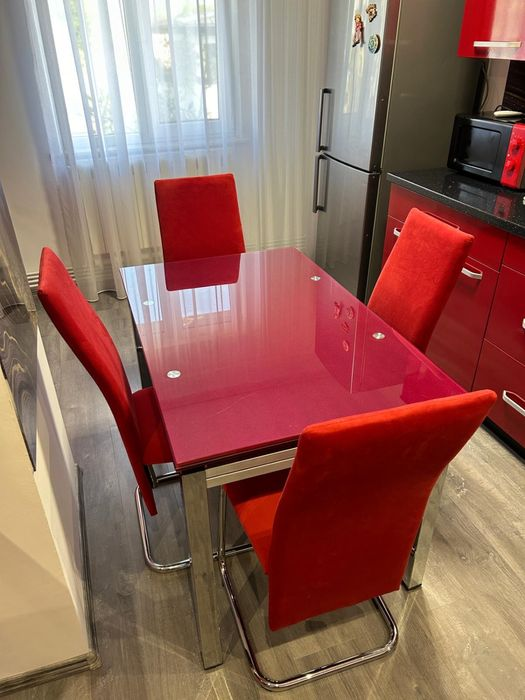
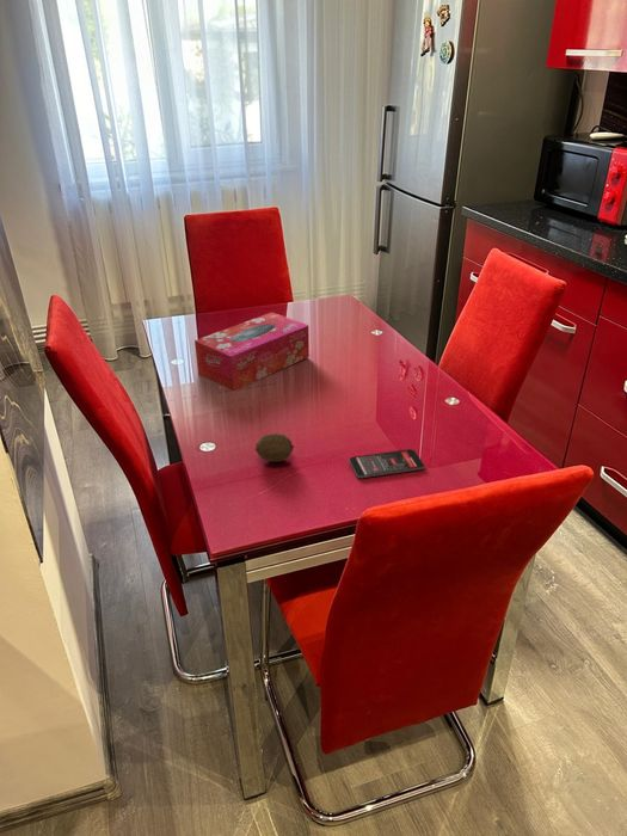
+ tissue box [193,311,311,392]
+ fruit [254,432,295,463]
+ smartphone [348,448,425,479]
